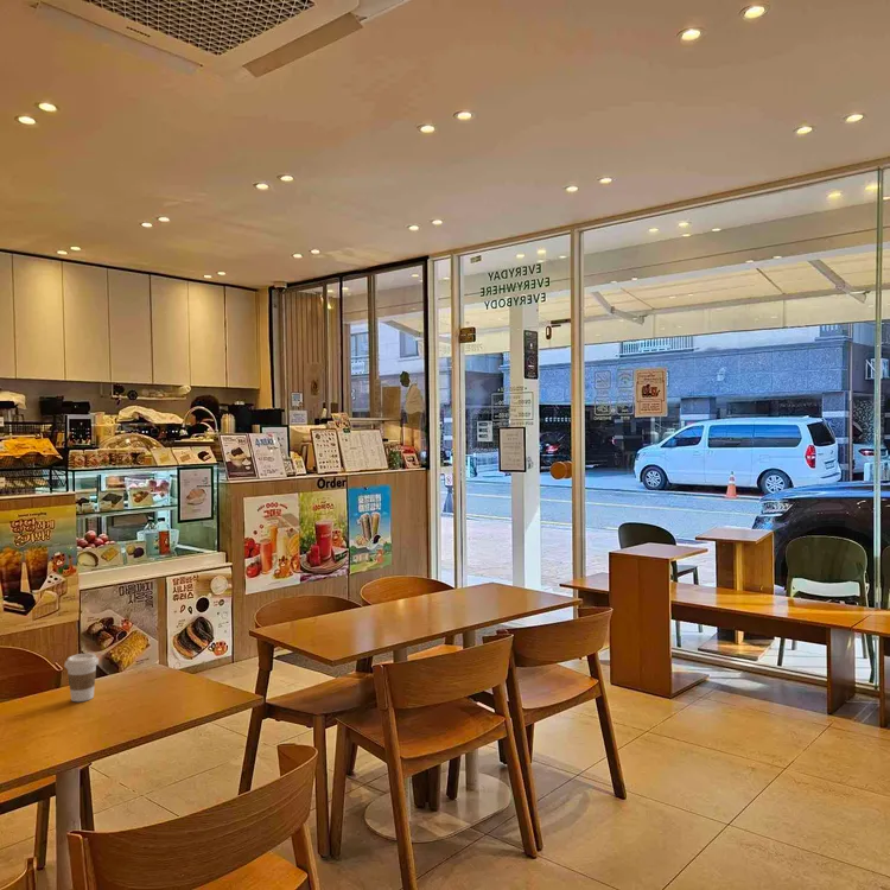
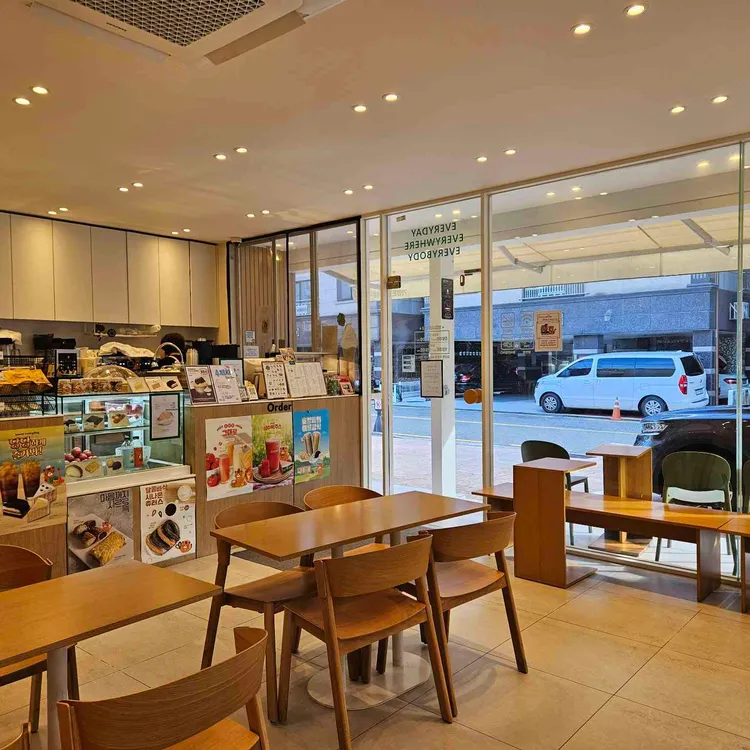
- coffee cup [64,653,100,703]
